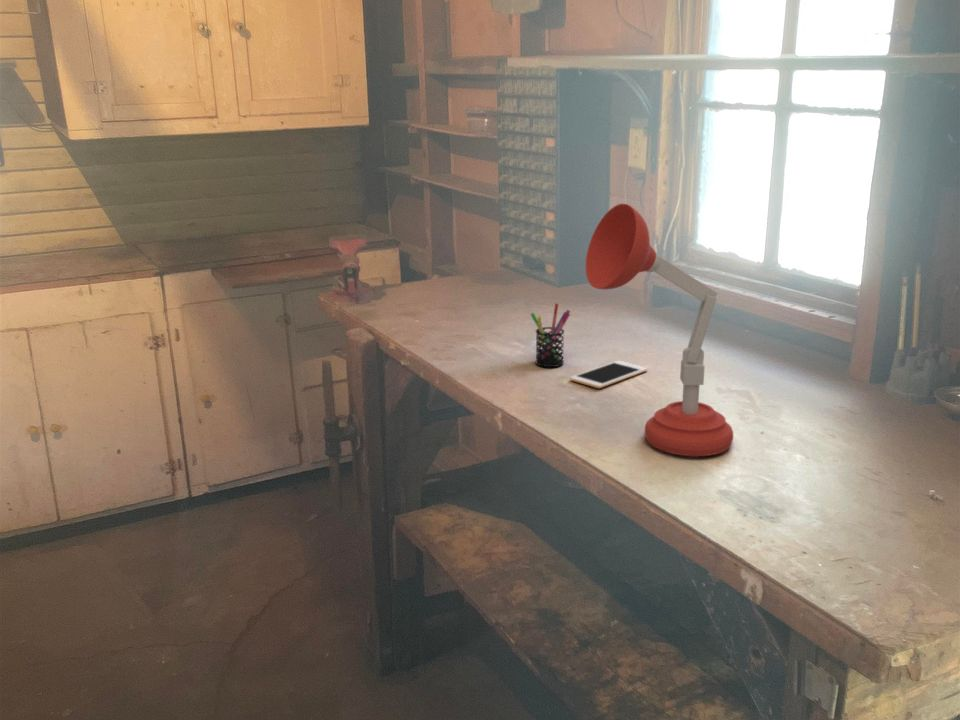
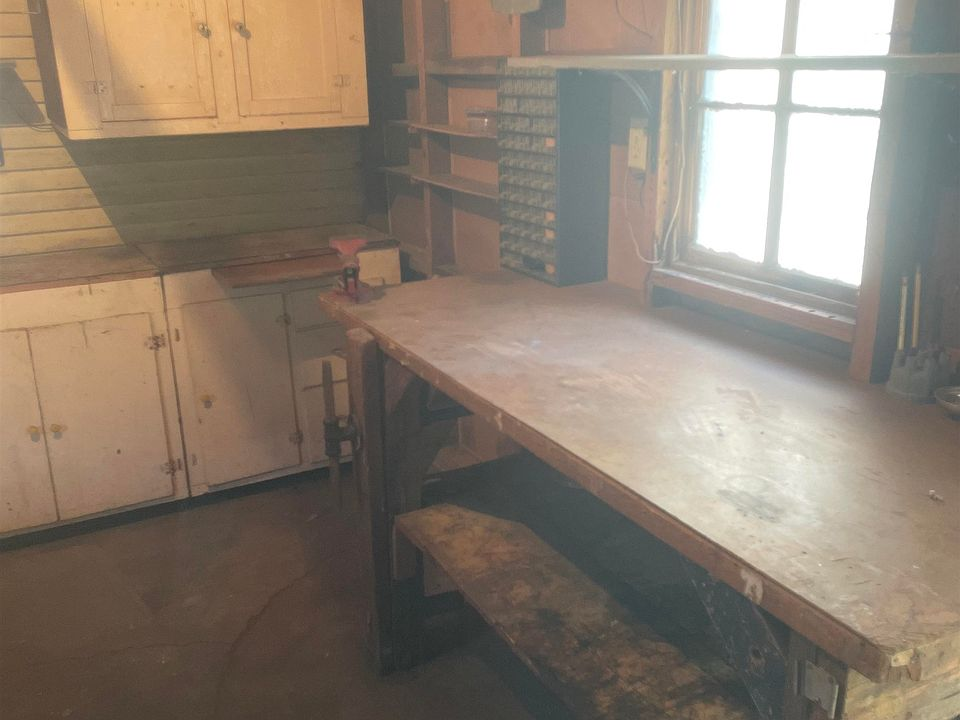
- pen holder [530,302,571,368]
- desk lamp [585,203,735,457]
- cell phone [569,360,649,389]
